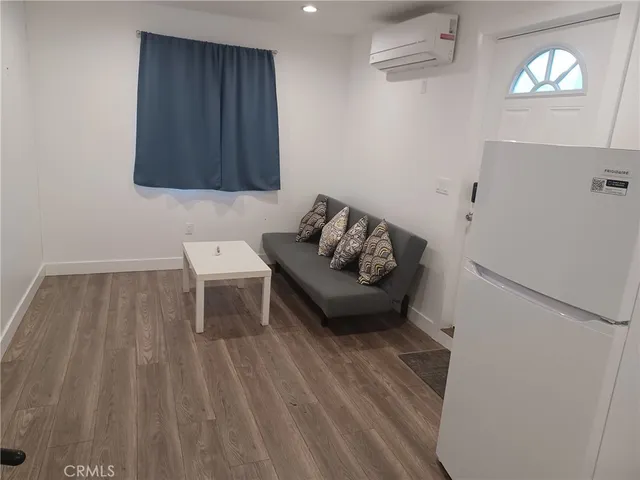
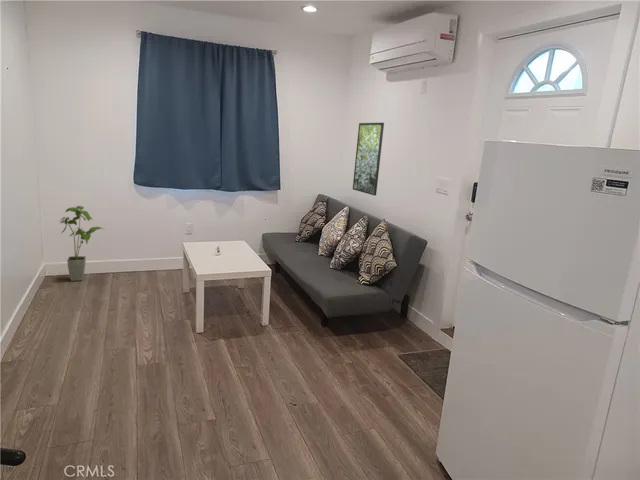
+ house plant [59,205,106,282]
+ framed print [352,122,385,196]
